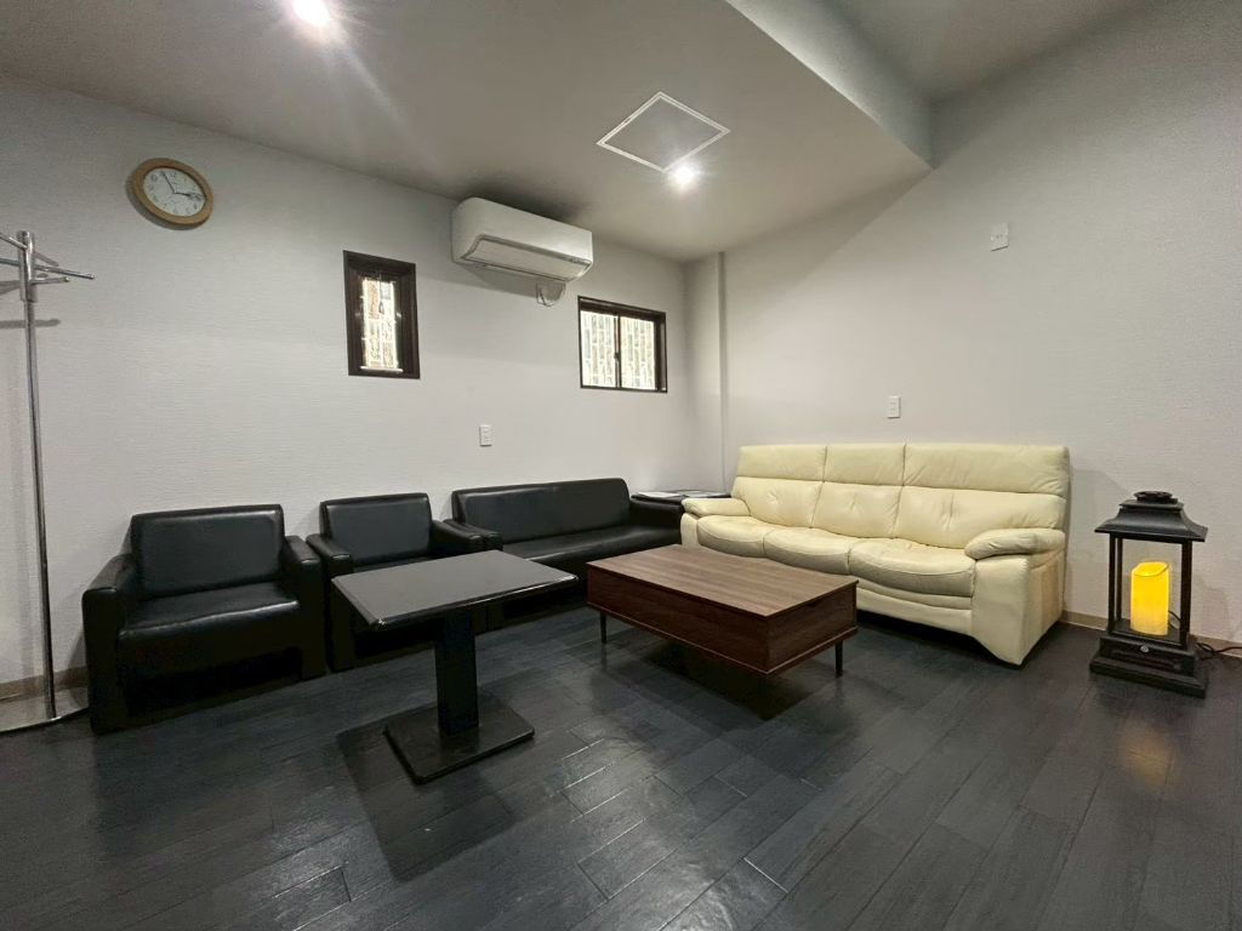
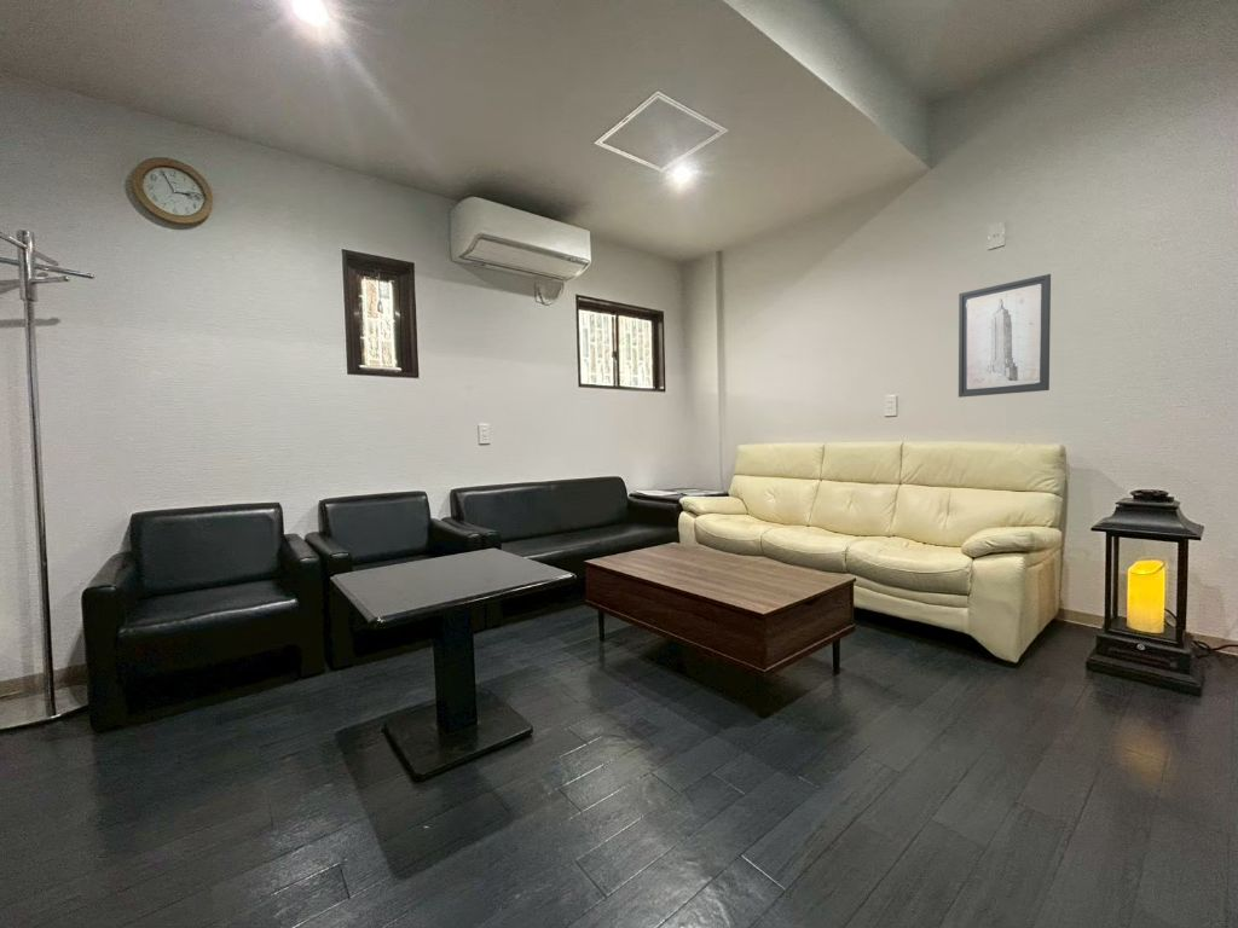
+ wall art [958,273,1052,399]
